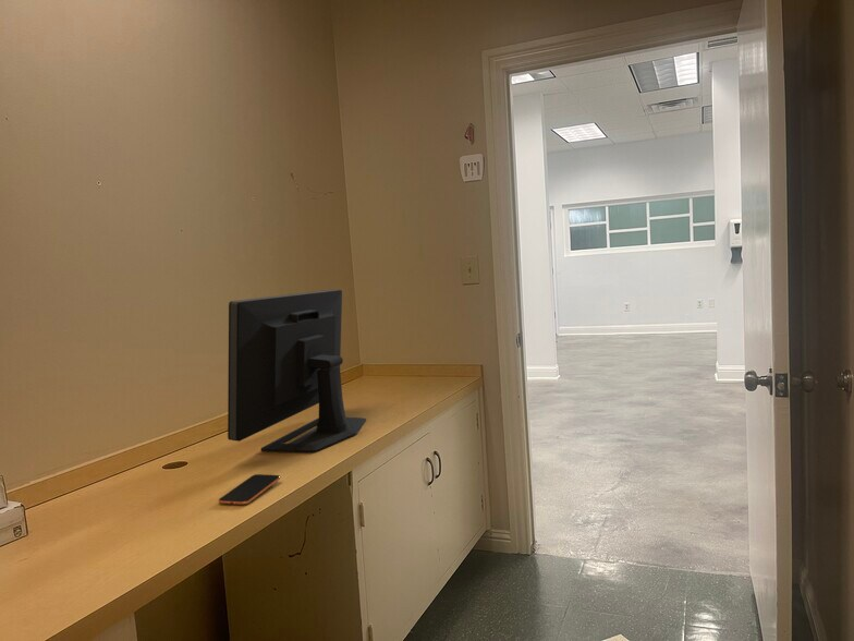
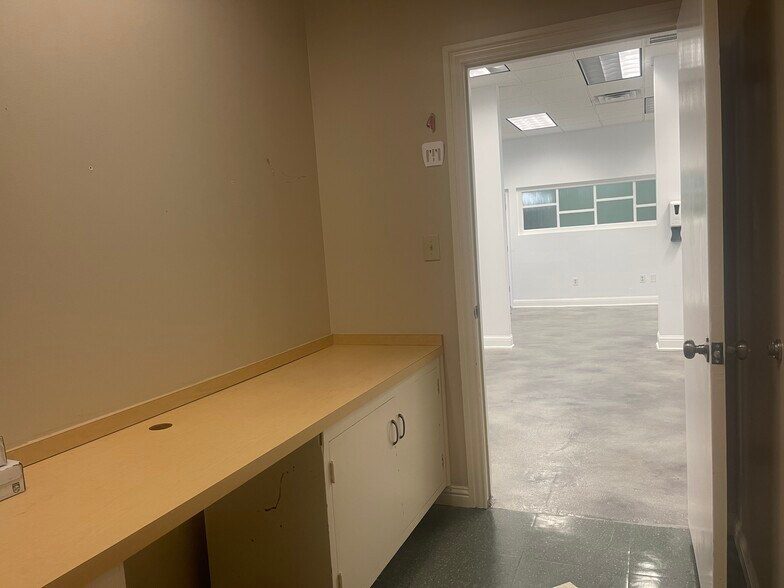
- monitor [227,289,367,453]
- smartphone [217,473,282,506]
